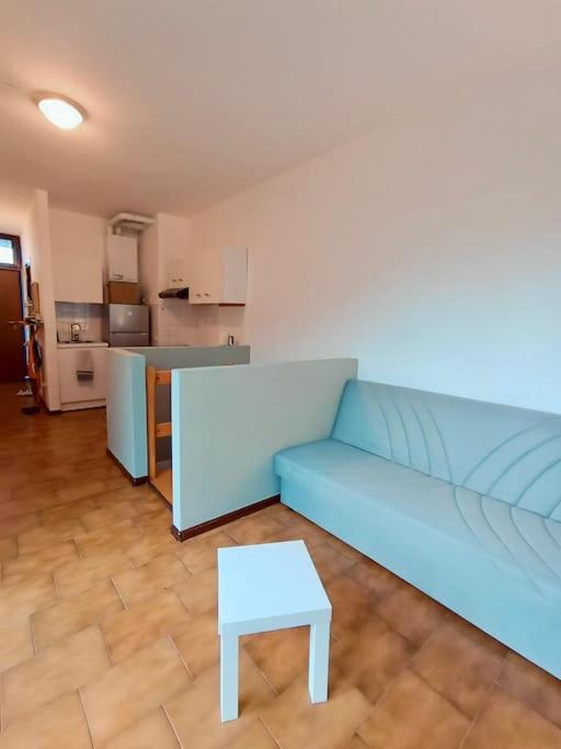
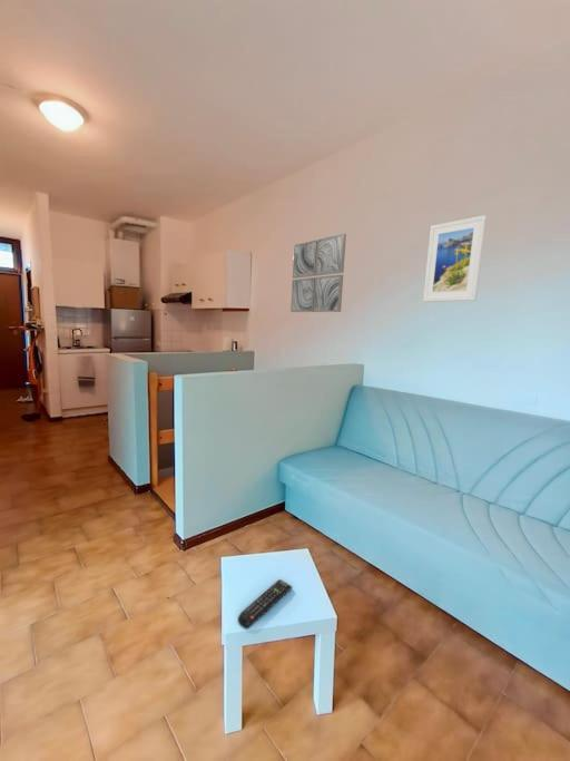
+ remote control [237,578,293,631]
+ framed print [422,214,488,303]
+ wall art [289,233,347,313]
